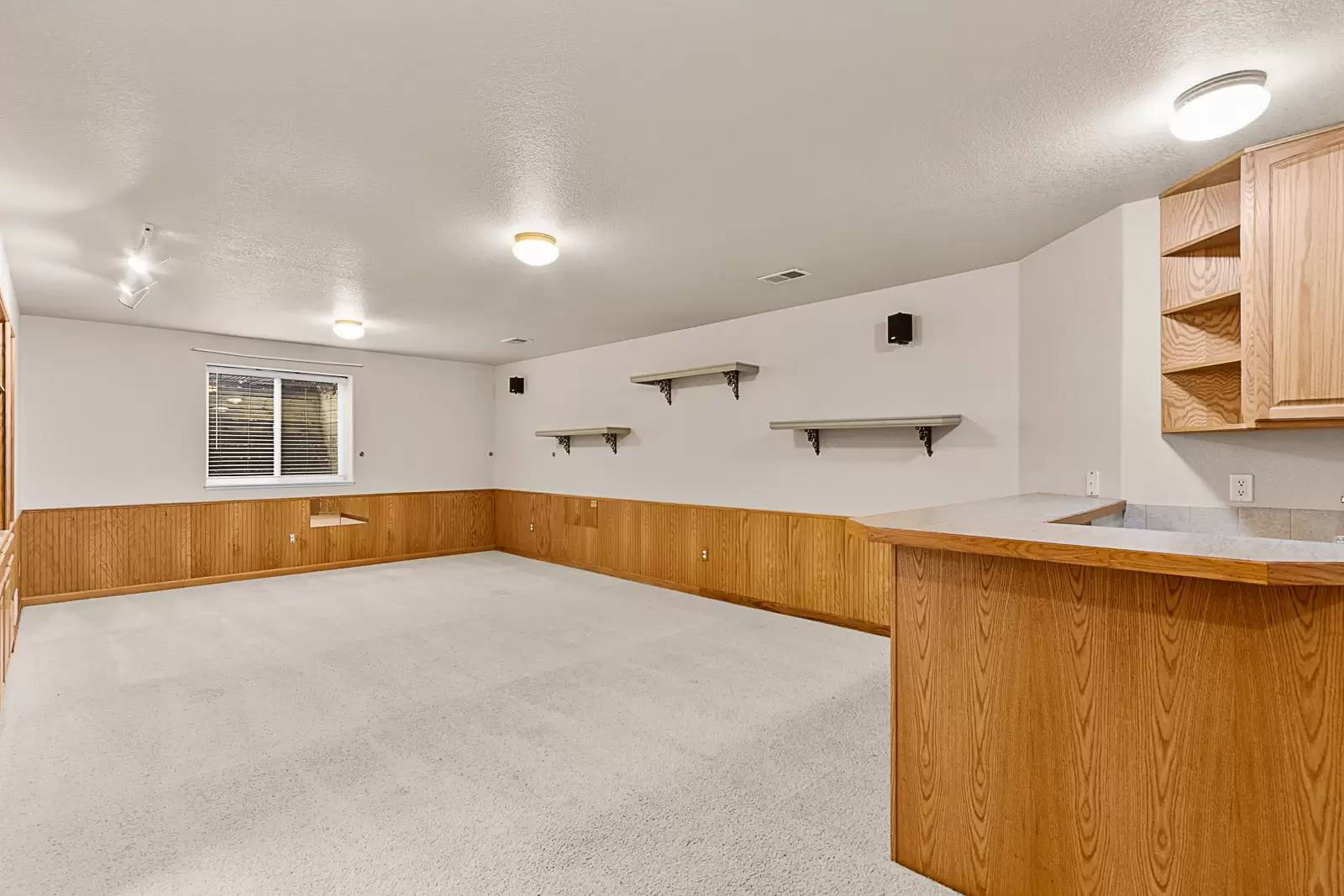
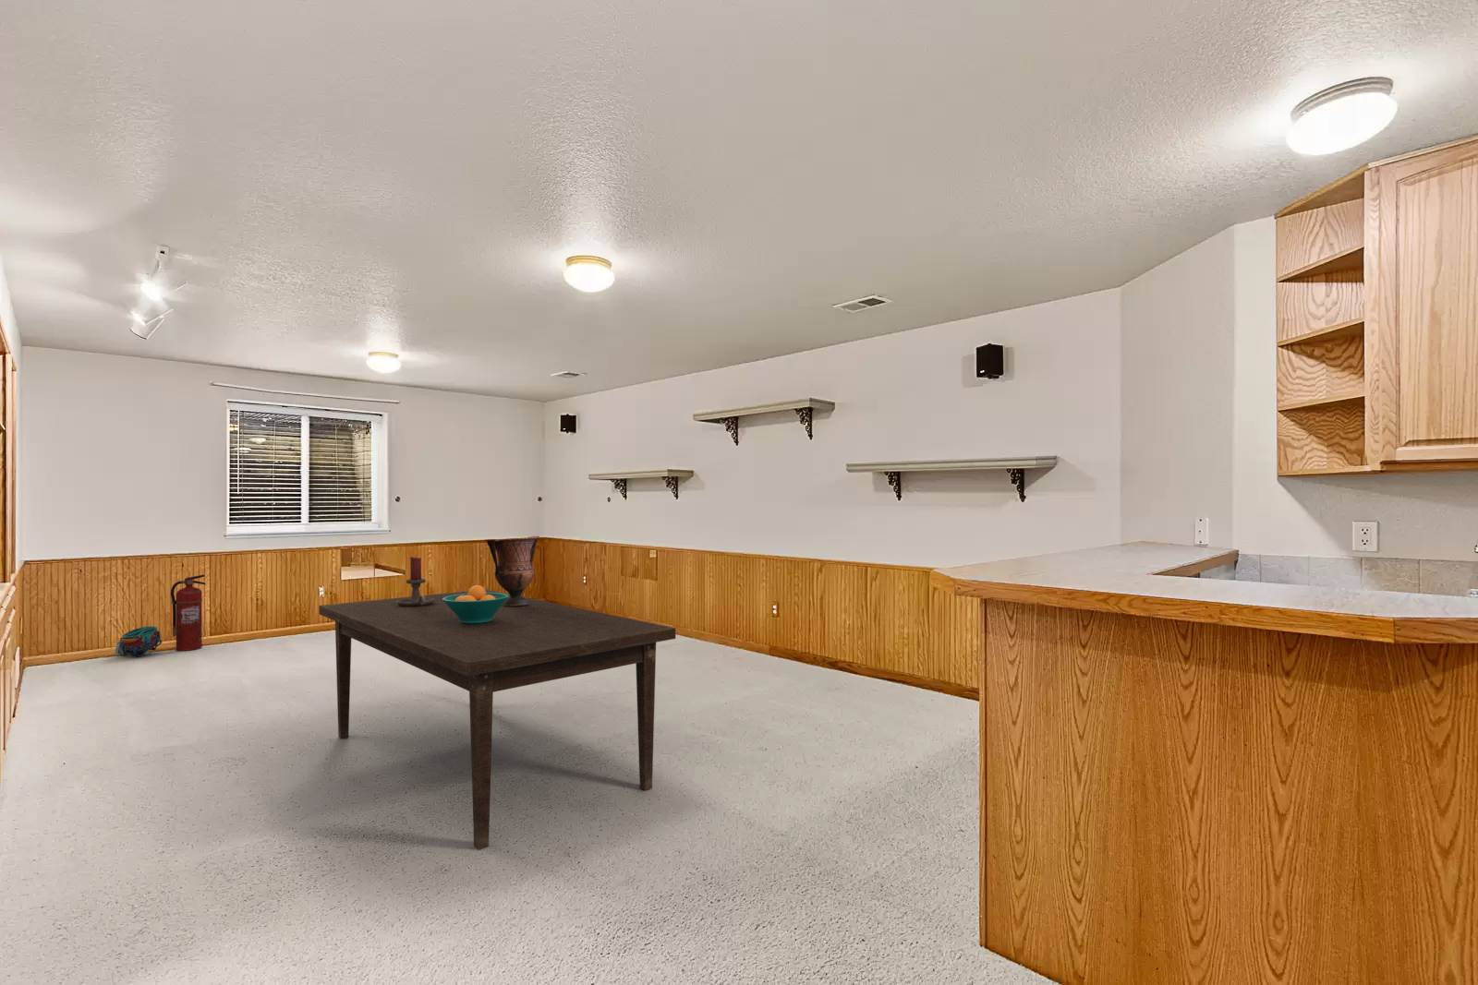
+ vase [484,535,540,607]
+ fire extinguisher [170,573,207,652]
+ fruit bowl [442,585,509,624]
+ candle holder [396,556,434,607]
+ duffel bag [114,626,163,658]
+ dining table [318,588,676,850]
